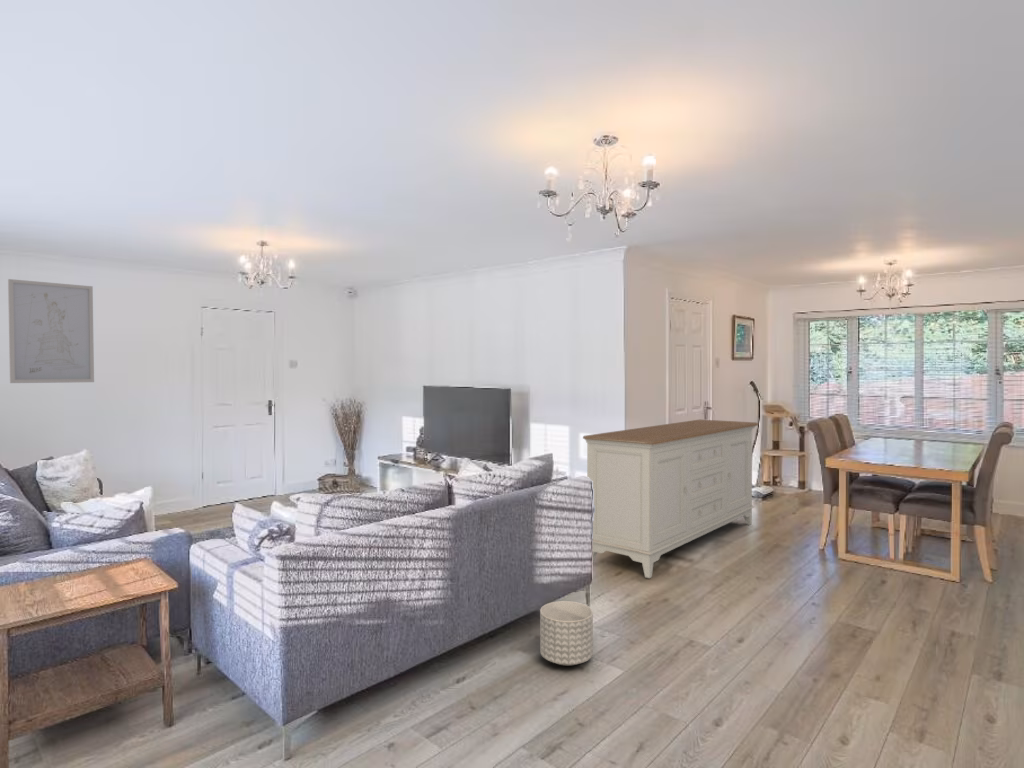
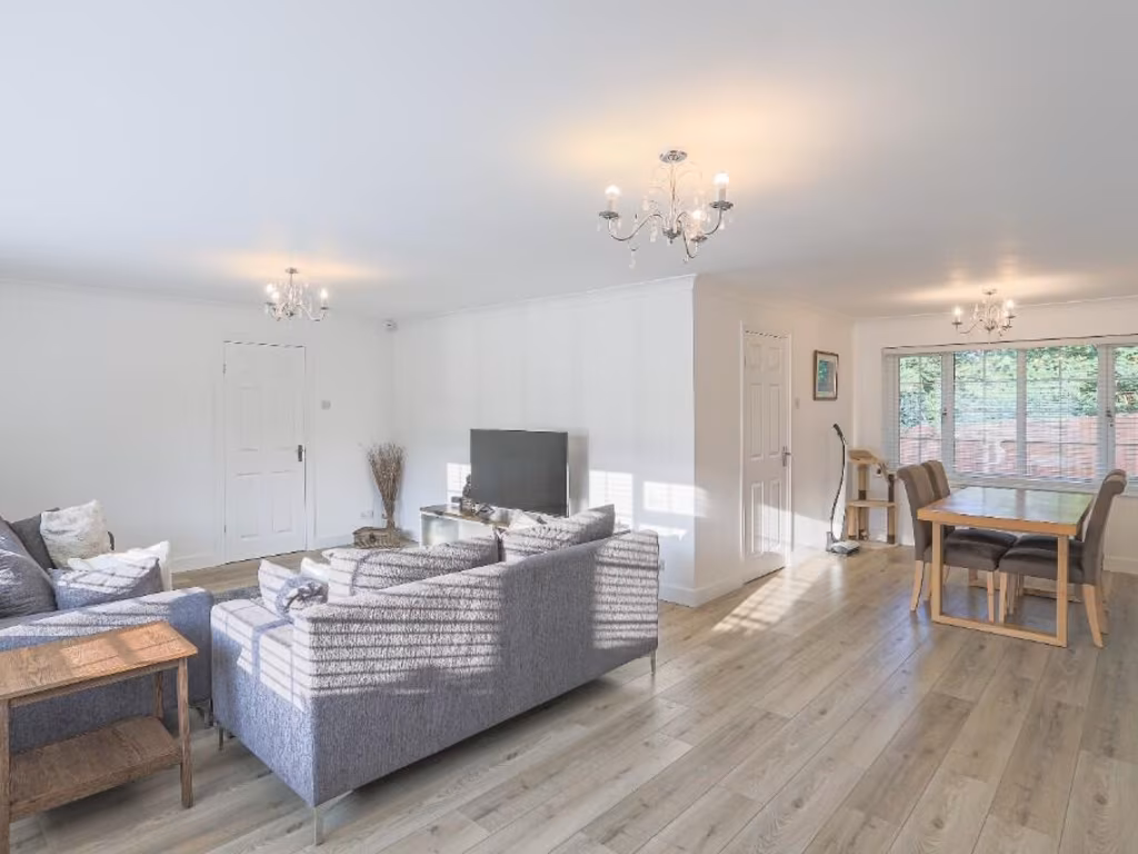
- wall art [7,278,95,384]
- sideboard [582,419,759,579]
- planter [539,600,594,667]
